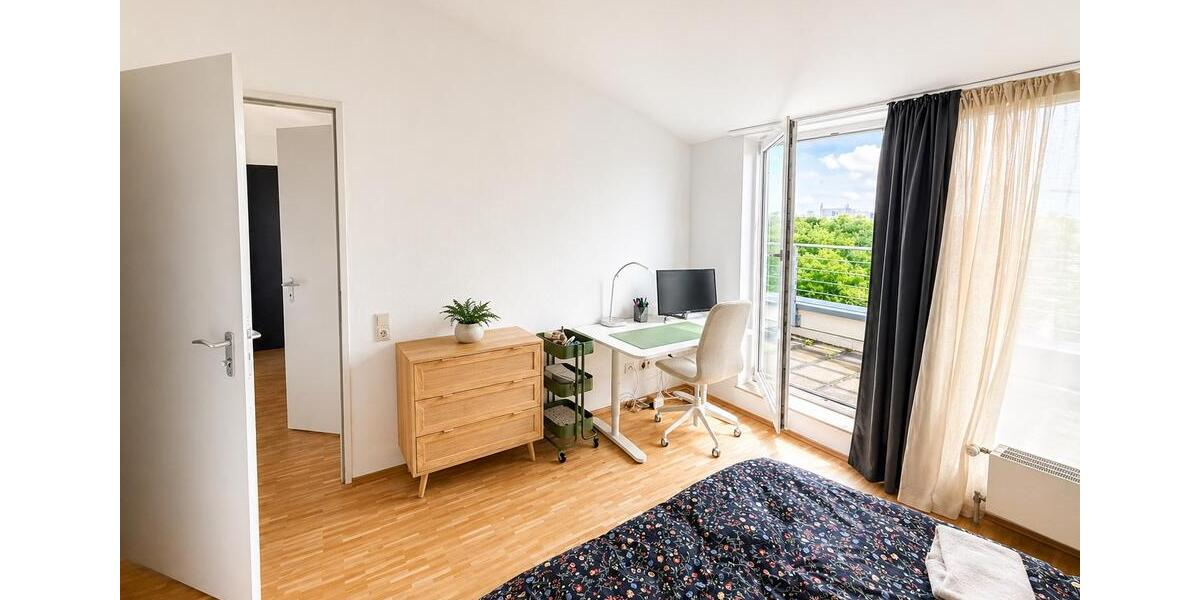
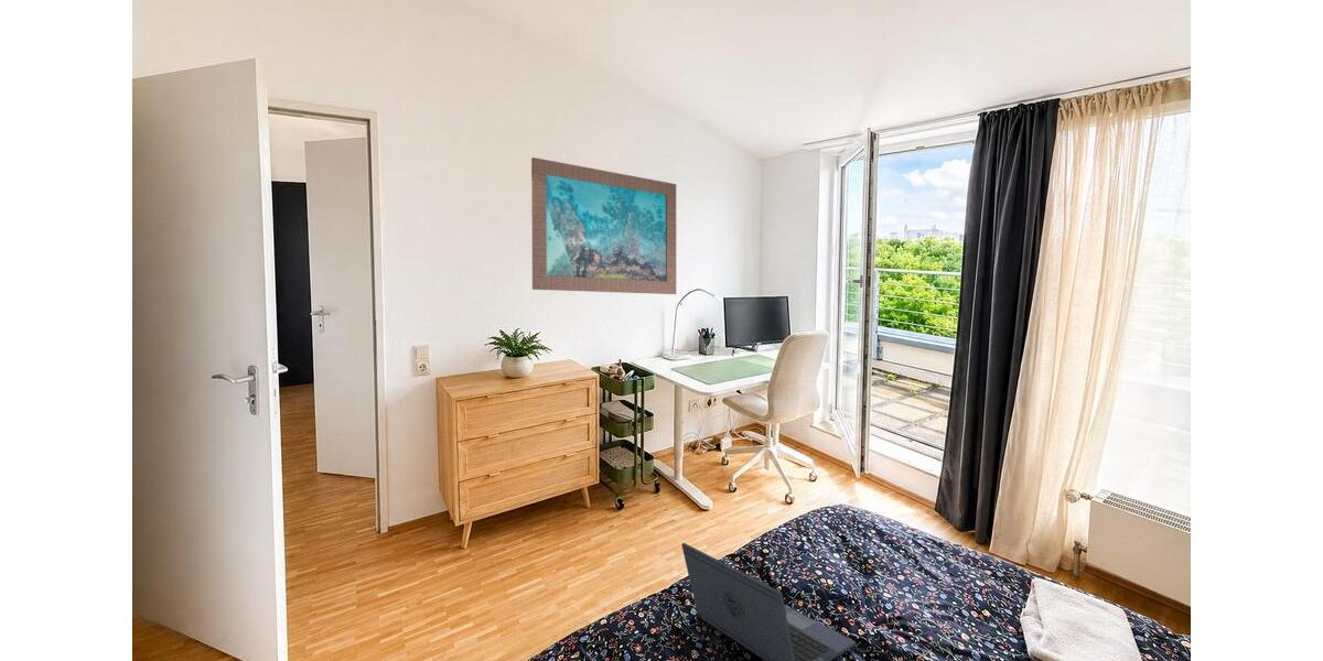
+ wall art [530,156,677,295]
+ laptop [680,542,857,661]
